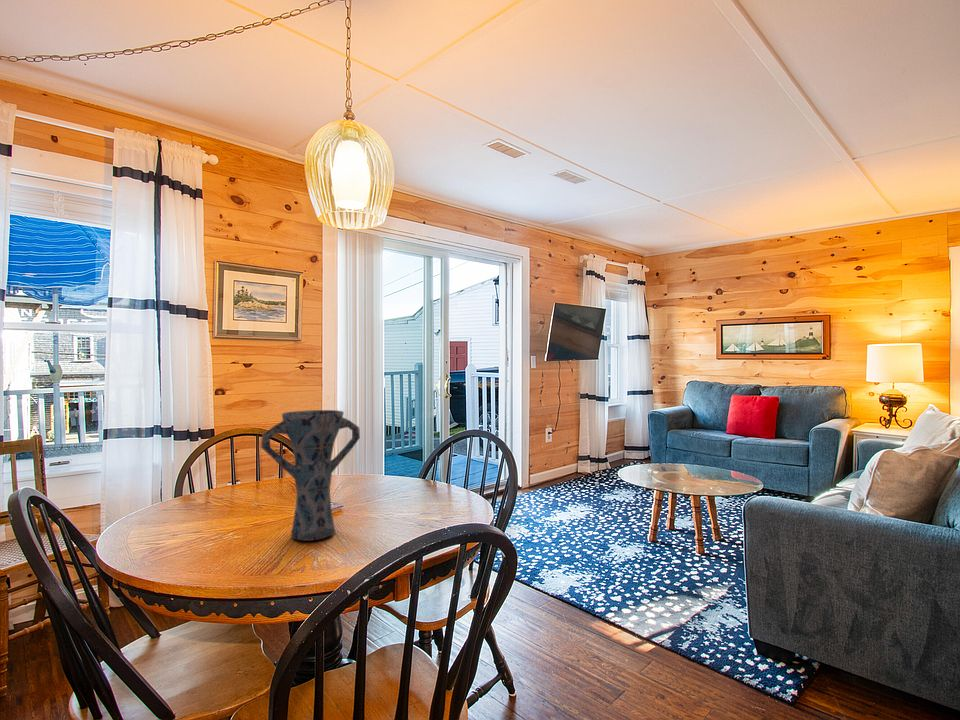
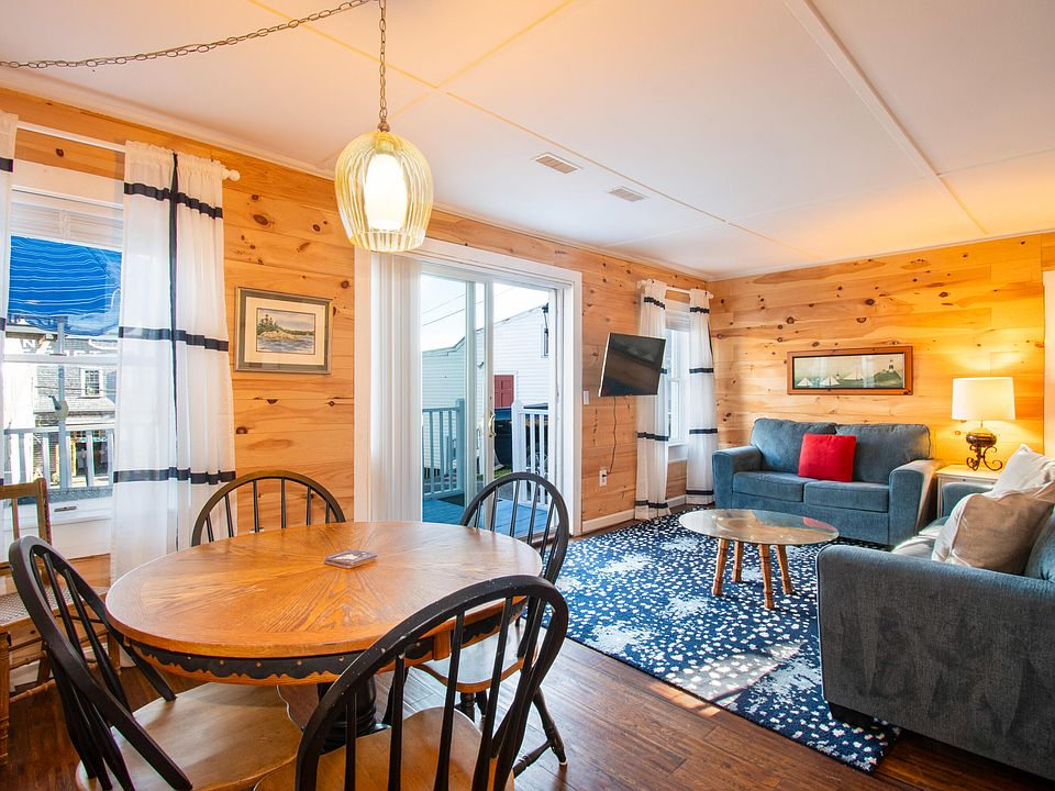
- vase [260,409,361,542]
